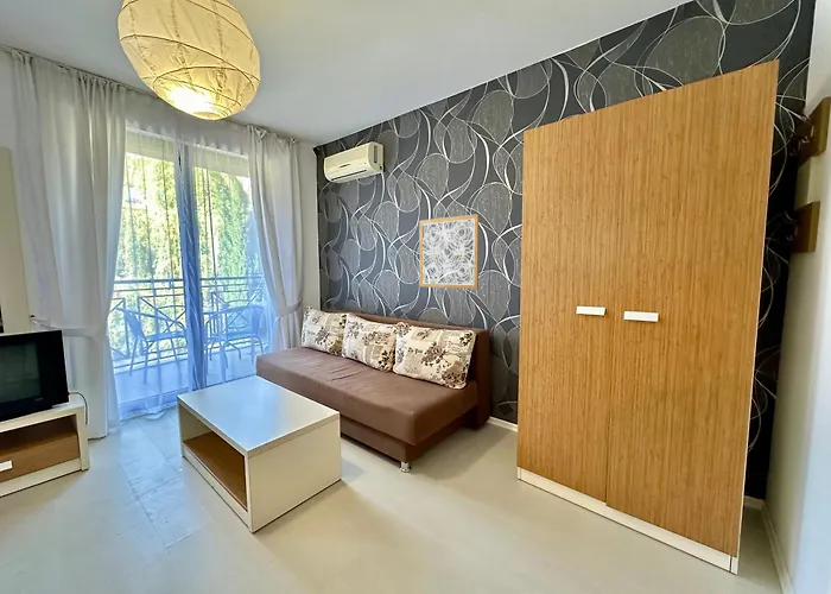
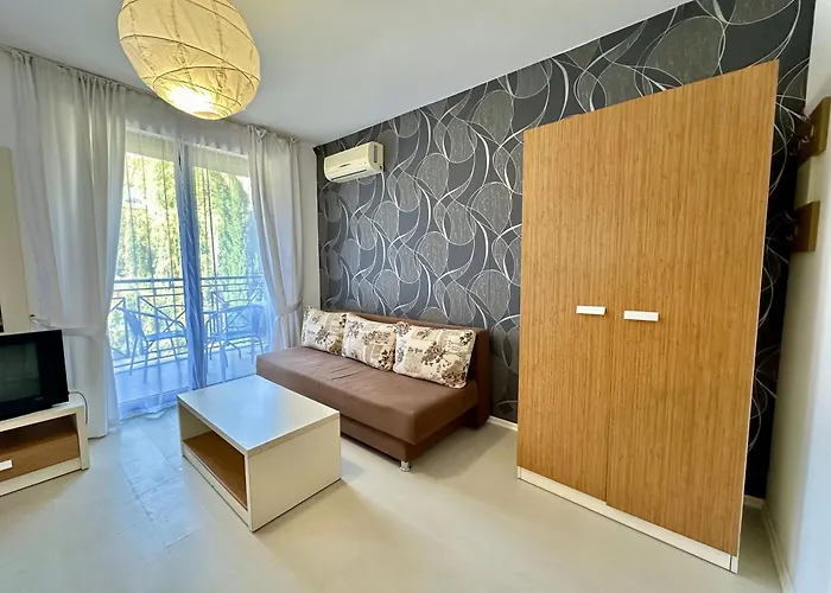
- wall art [418,213,480,290]
